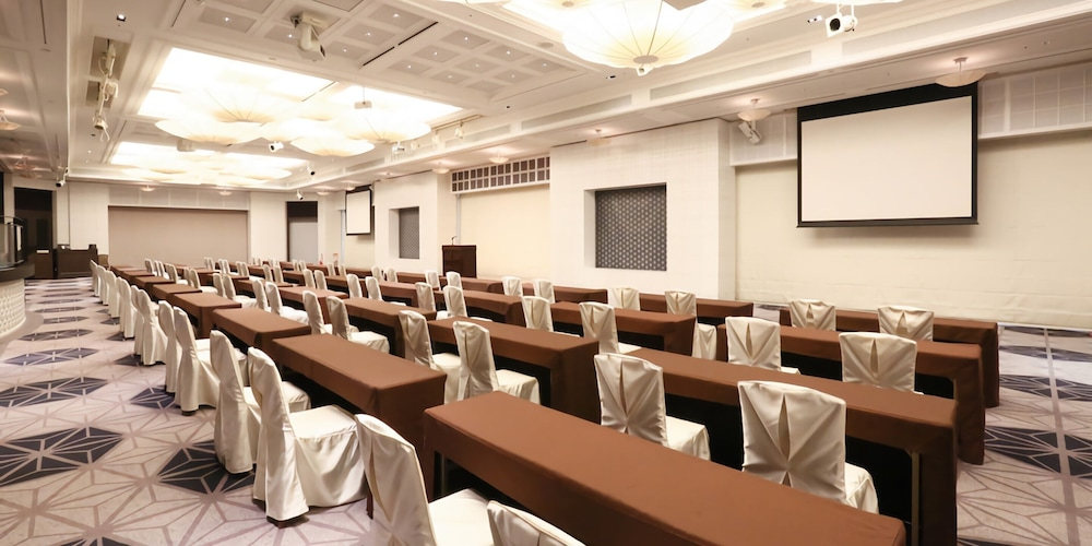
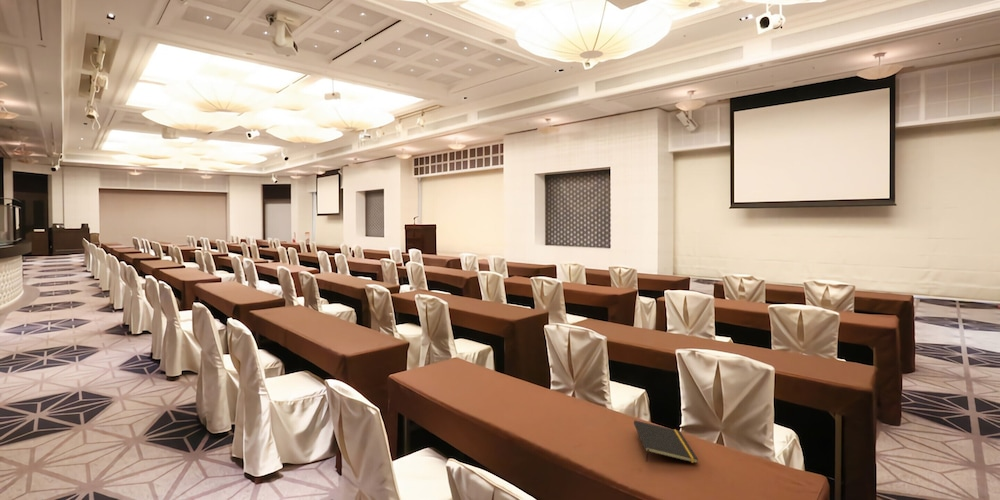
+ notepad [633,419,699,464]
